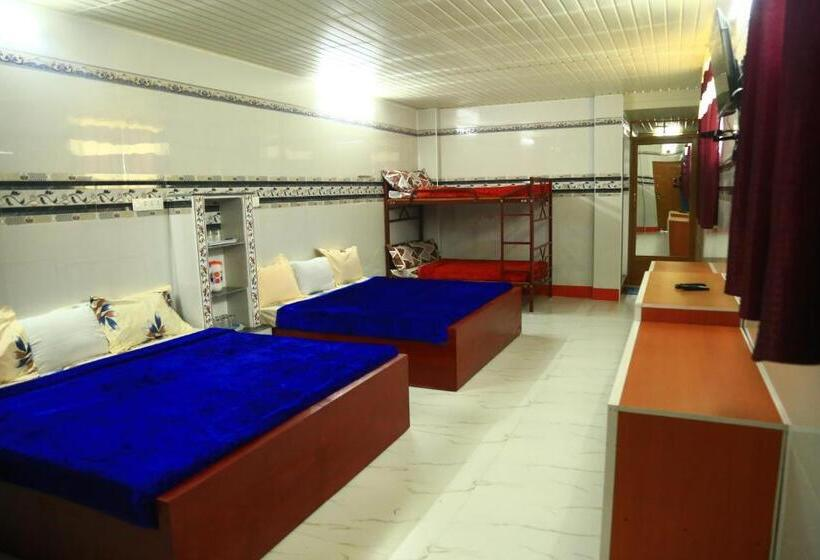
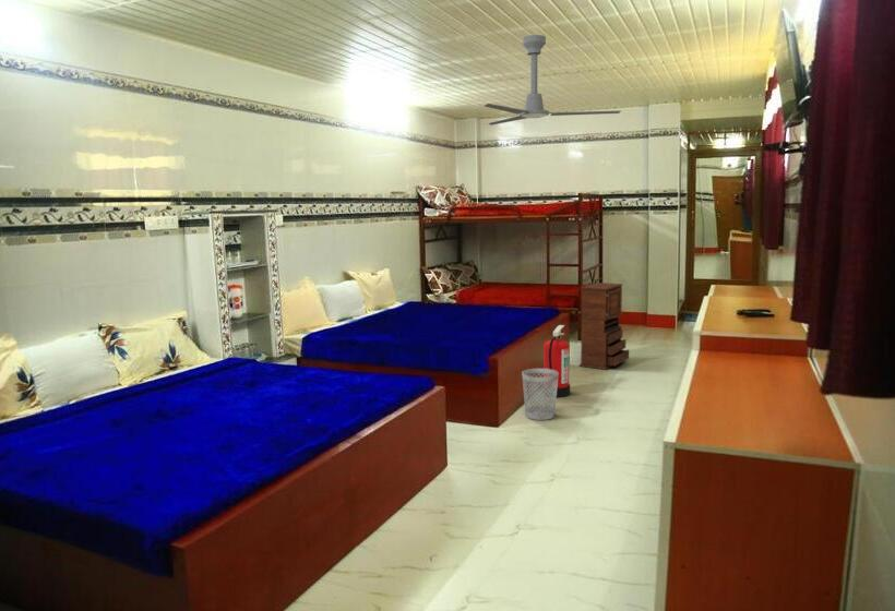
+ ceiling fan [484,34,622,127]
+ wastebasket [521,368,559,421]
+ chest of drawers [578,281,630,371]
+ fire extinguisher [541,324,571,398]
